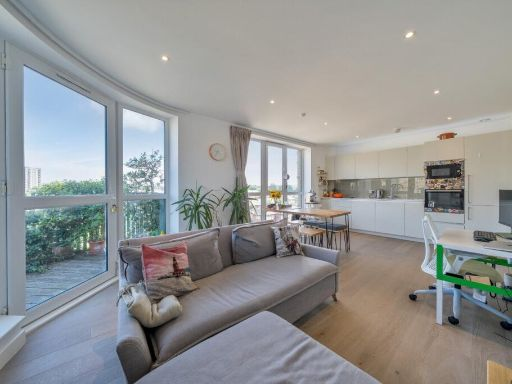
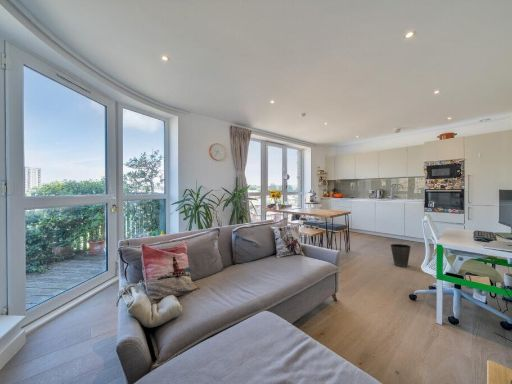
+ waste basket [390,243,412,268]
